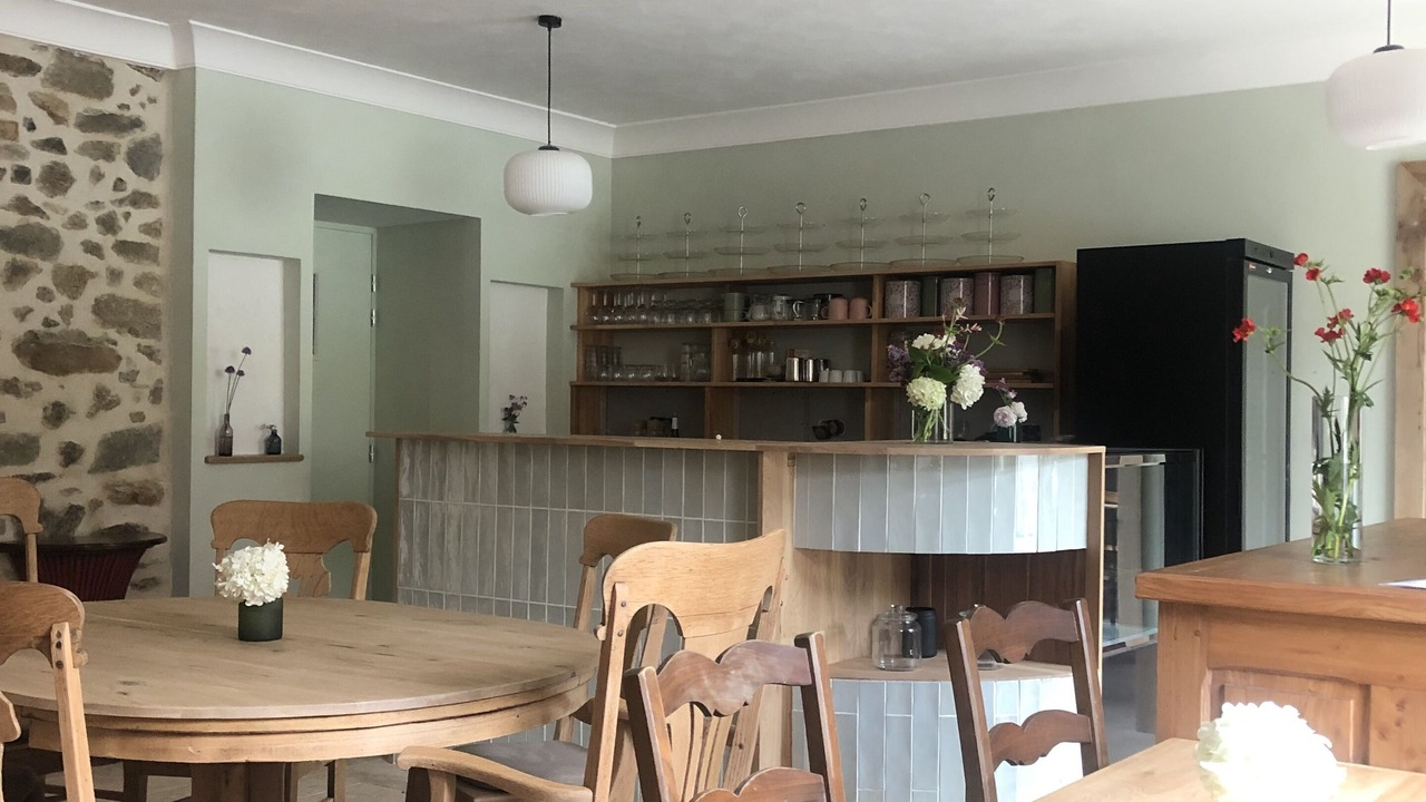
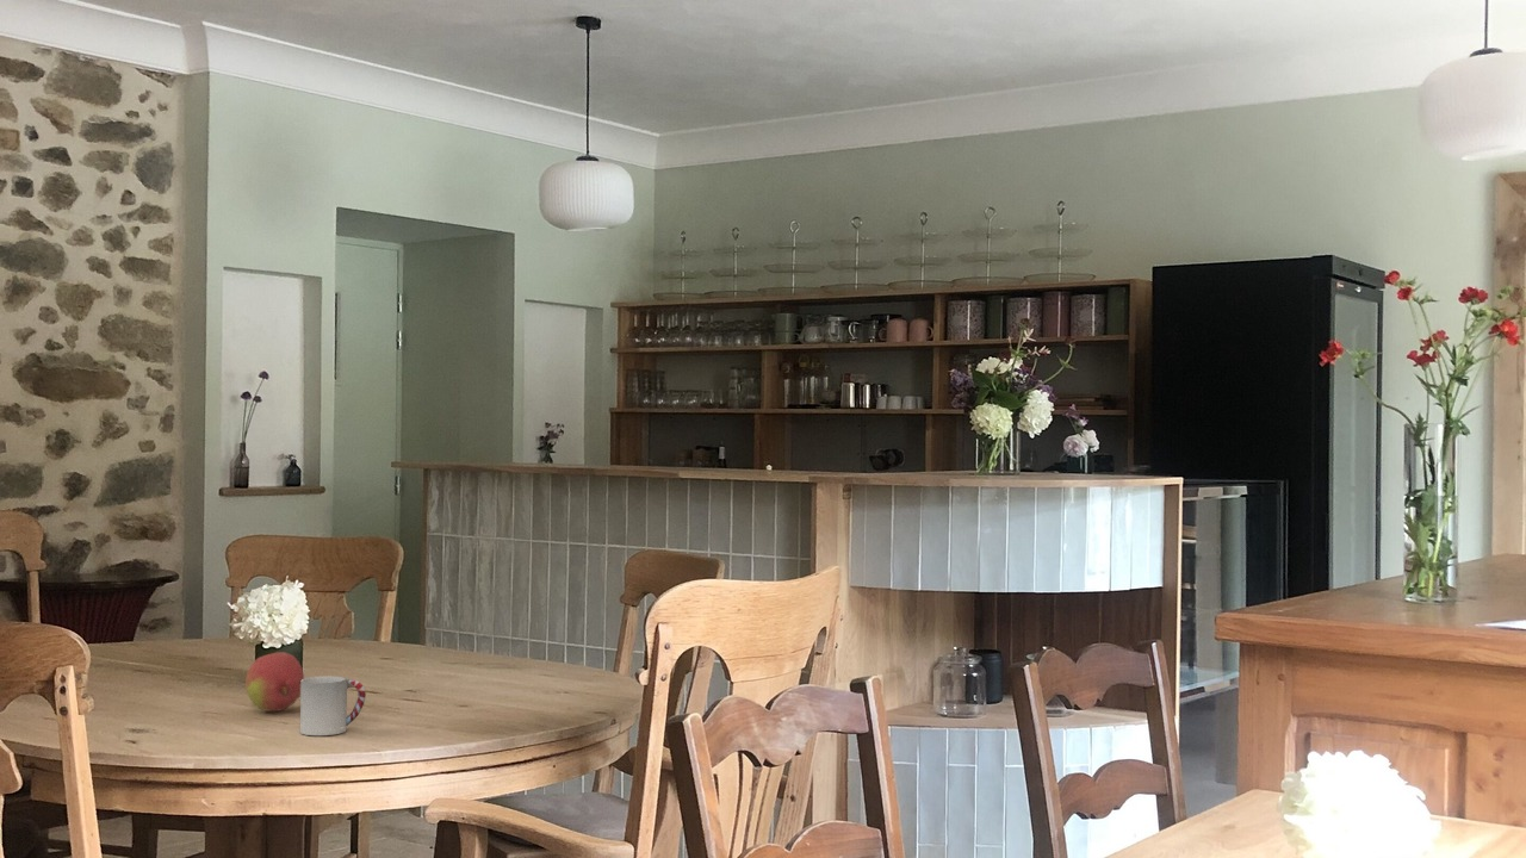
+ cup [299,674,367,736]
+ fruit [244,651,305,713]
